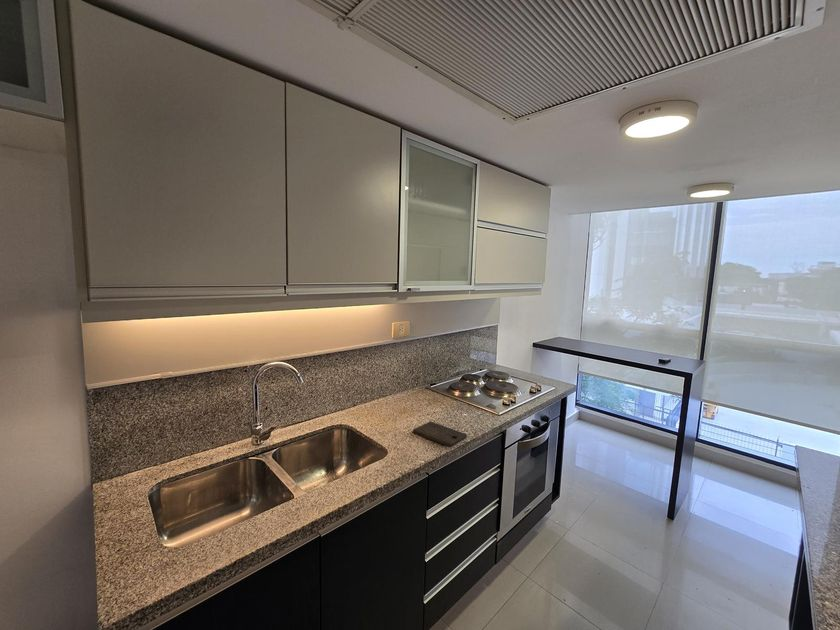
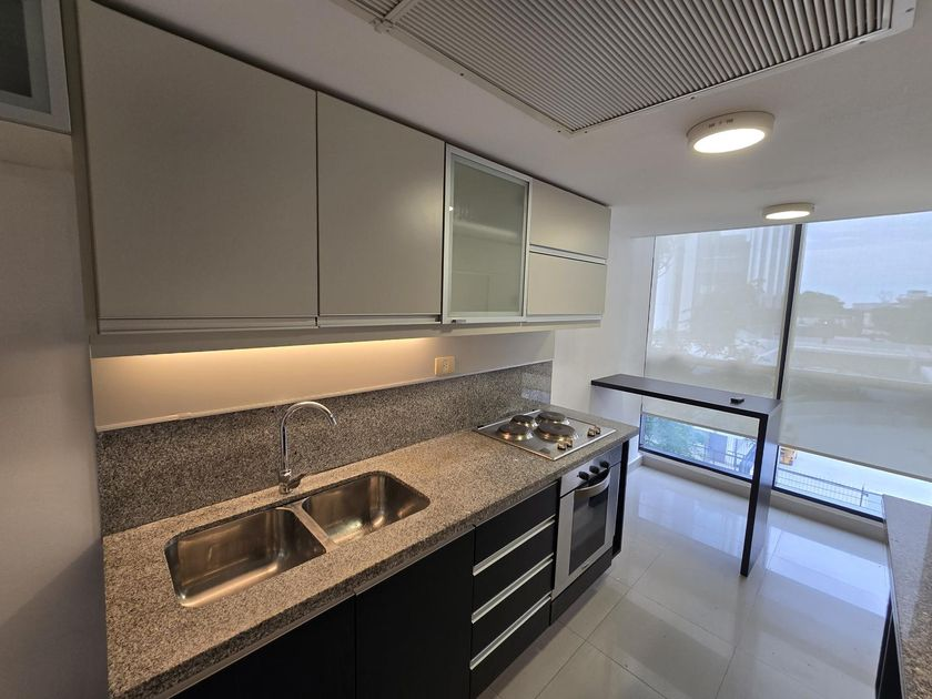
- cutting board [412,421,468,448]
